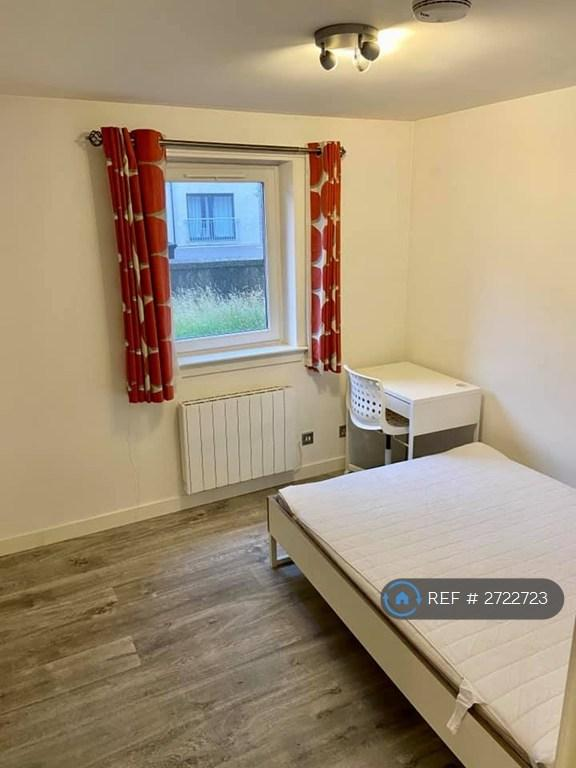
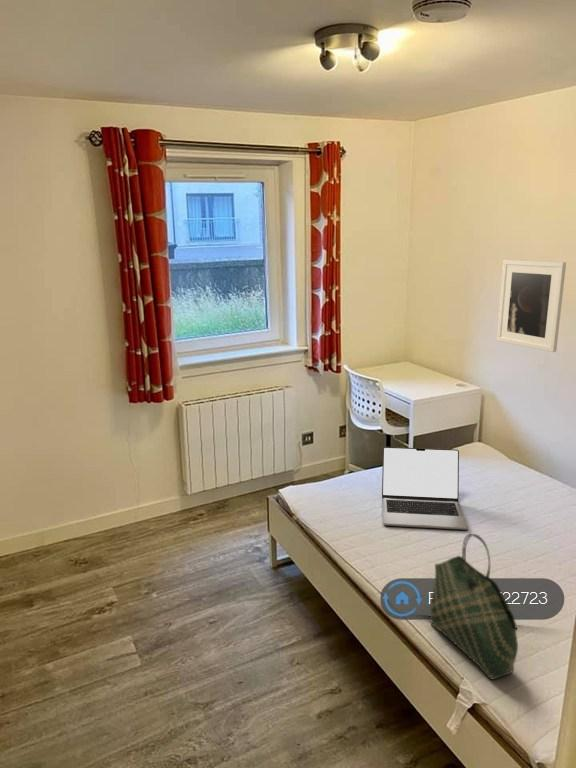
+ tote bag [429,533,519,681]
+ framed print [496,259,567,353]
+ laptop [381,446,468,531]
